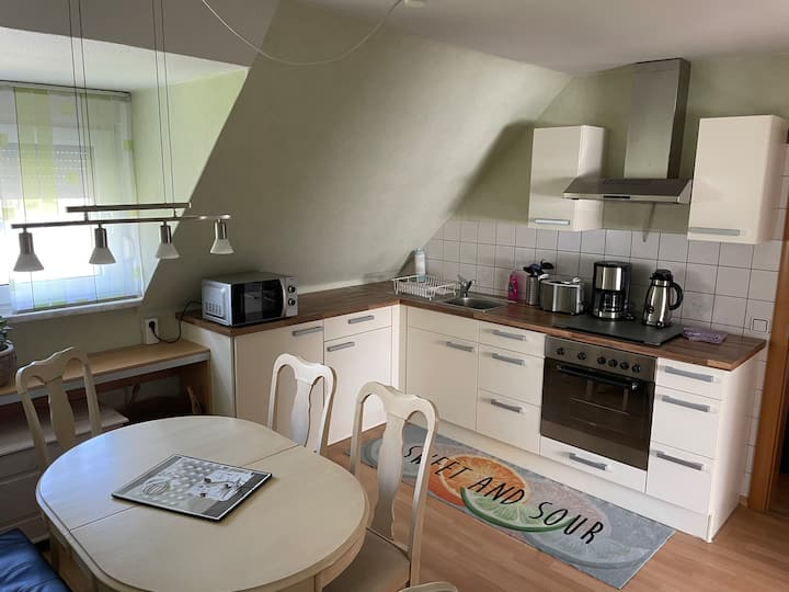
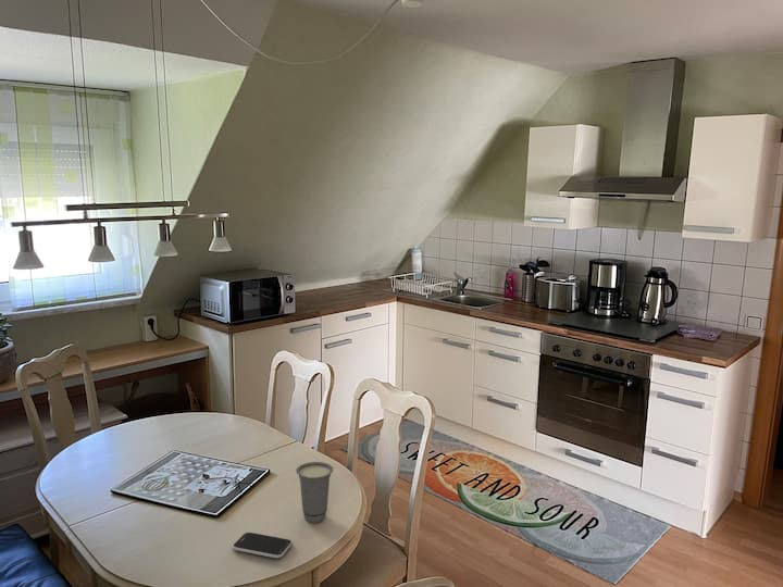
+ smartphone [232,532,294,559]
+ cup [295,461,334,524]
